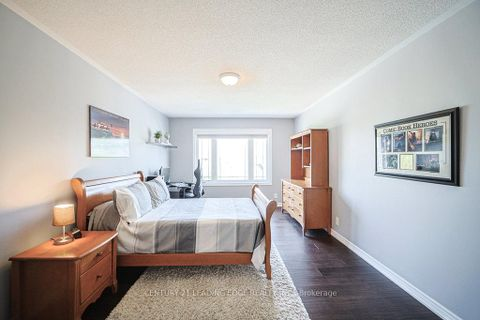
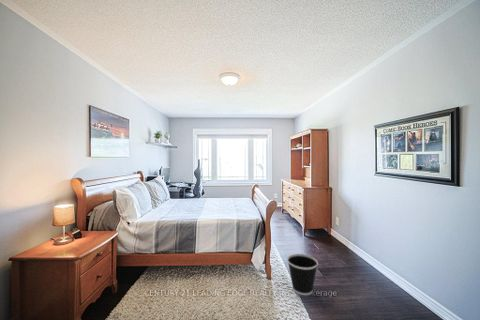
+ wastebasket [286,253,319,296]
